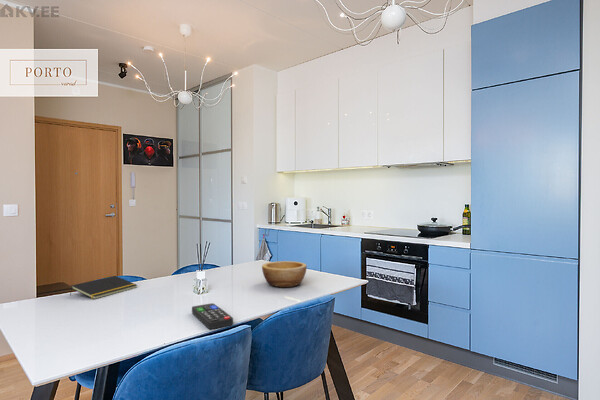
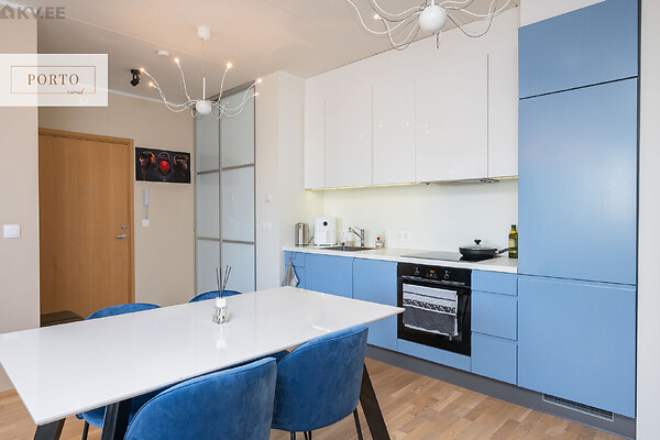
- bowl [261,260,308,288]
- notepad [69,275,138,300]
- remote control [191,302,234,330]
